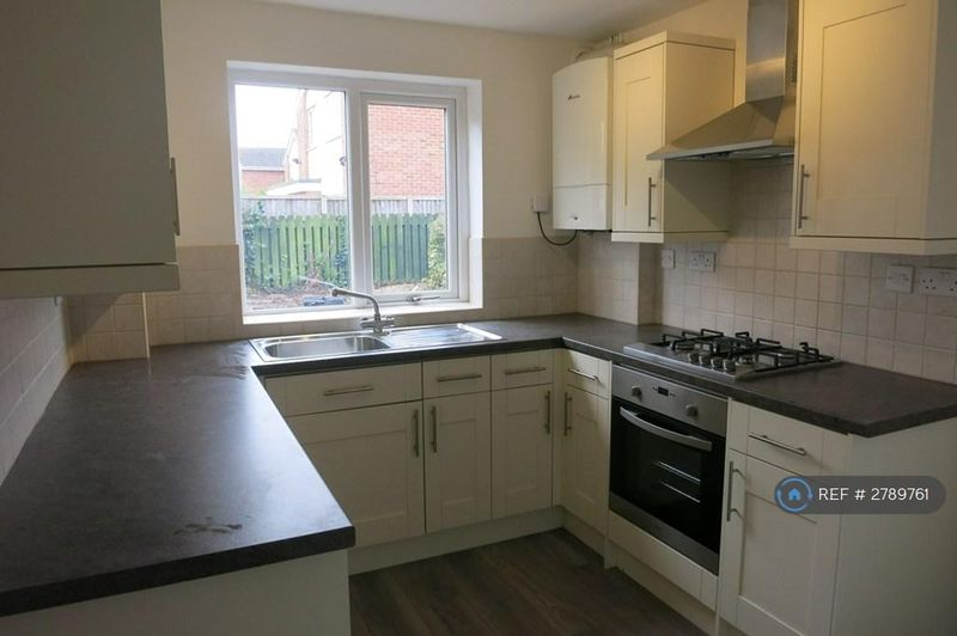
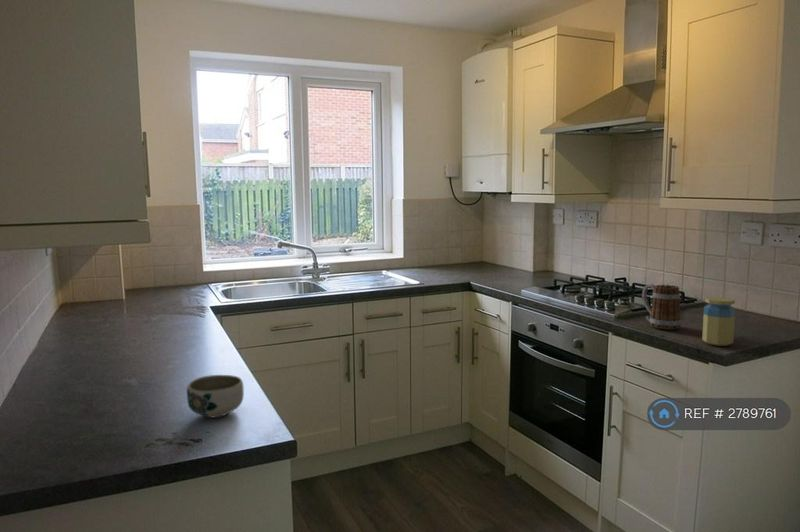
+ jar [701,296,736,347]
+ mug [641,283,682,330]
+ bowl [186,374,245,419]
